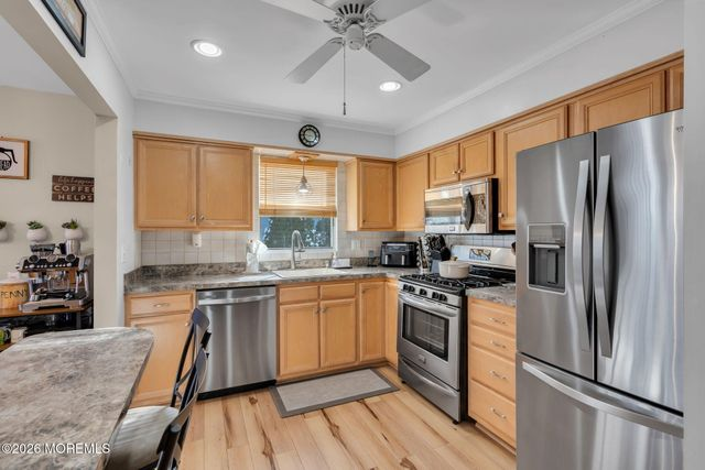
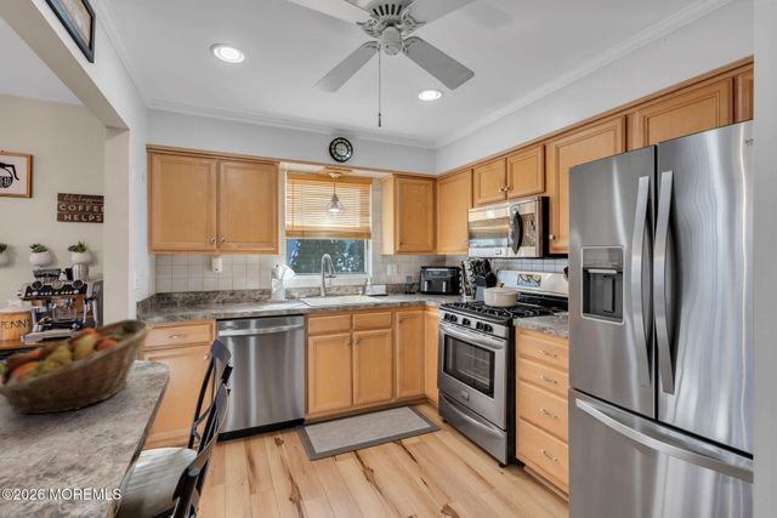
+ fruit basket [0,318,155,415]
